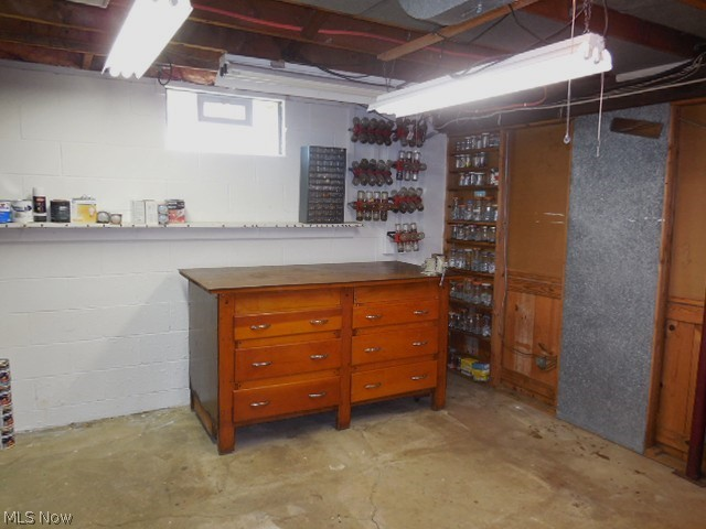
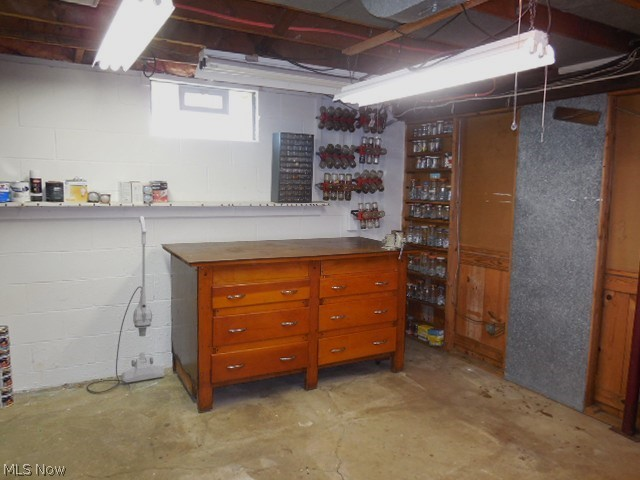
+ vacuum cleaner [86,215,165,394]
